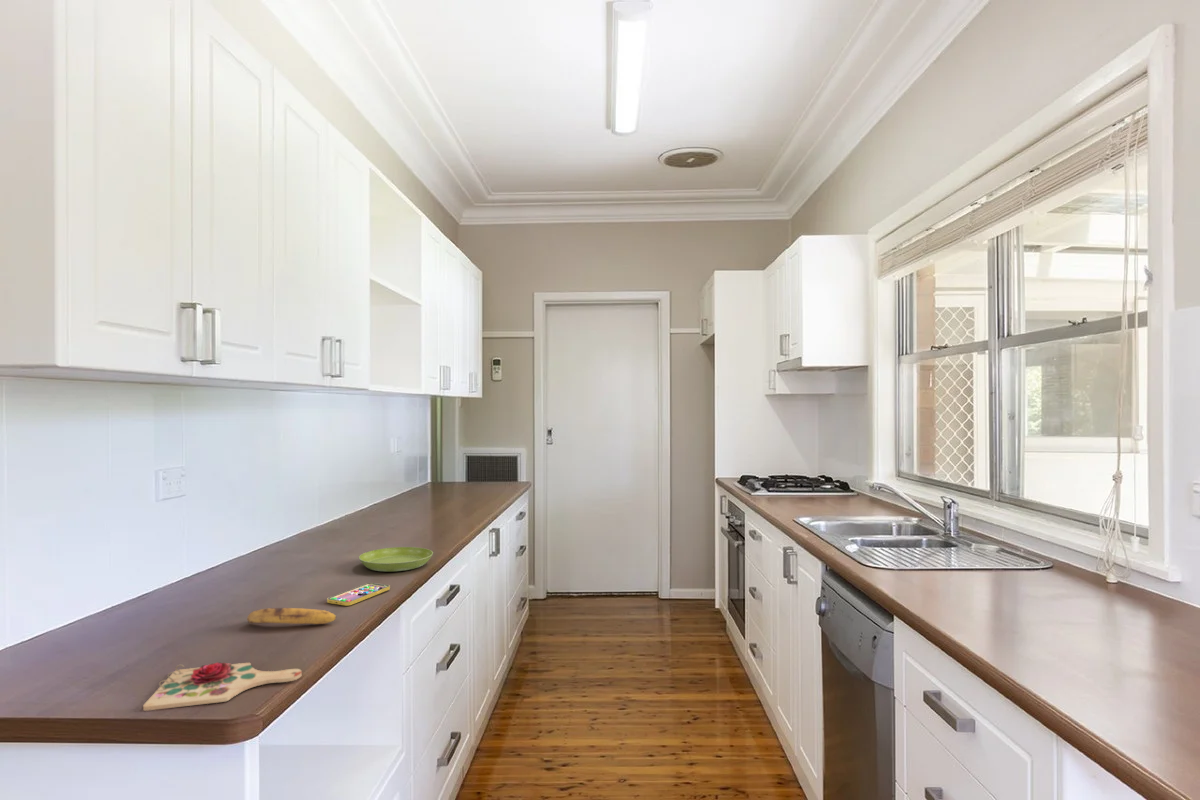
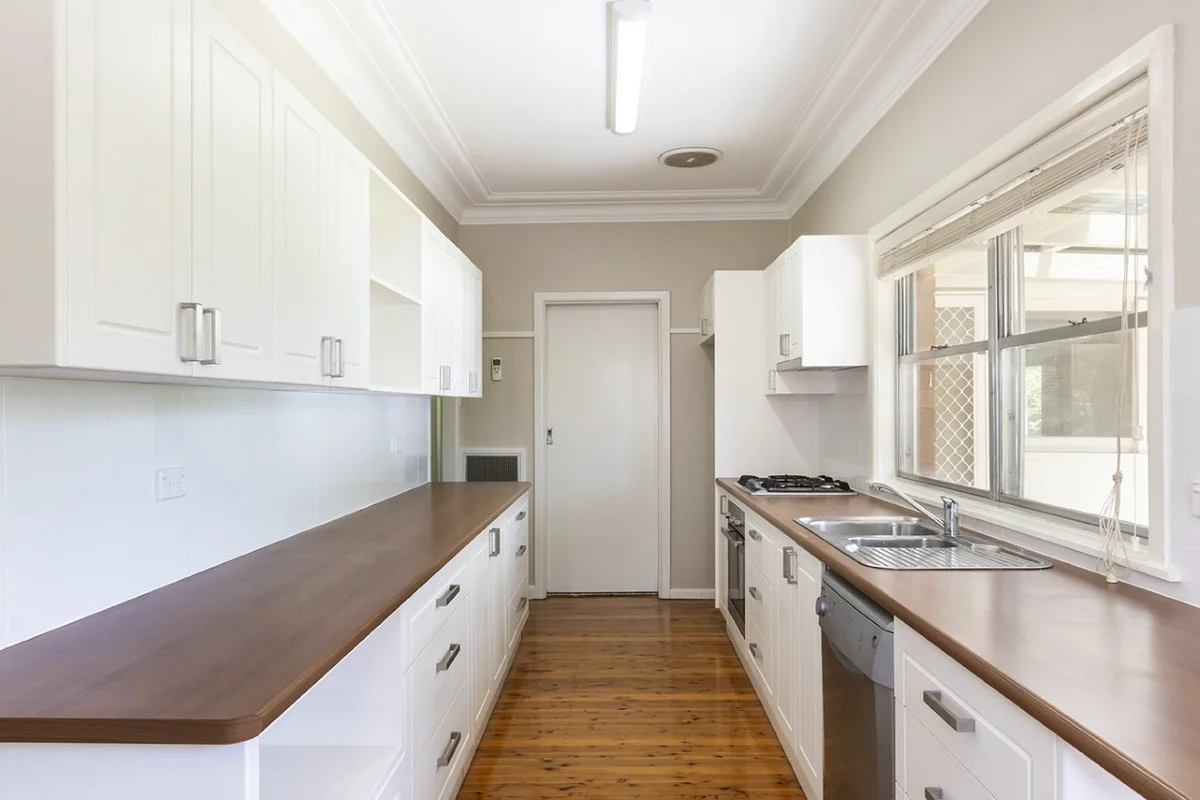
- cutting board [142,661,303,712]
- saucer [358,546,434,573]
- smartphone [326,582,391,607]
- banana [246,607,337,625]
